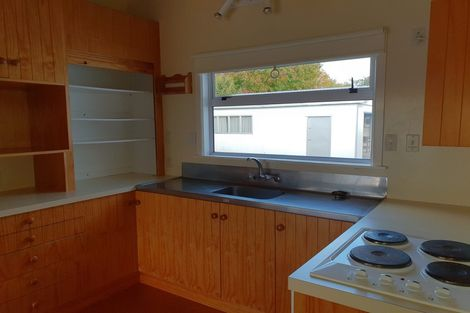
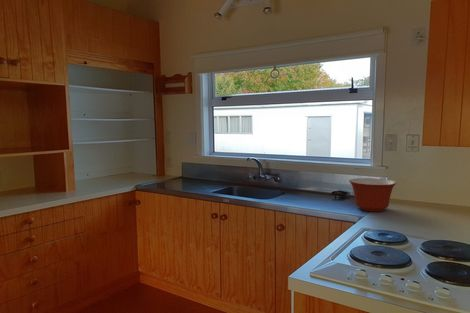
+ mixing bowl [348,177,397,213]
